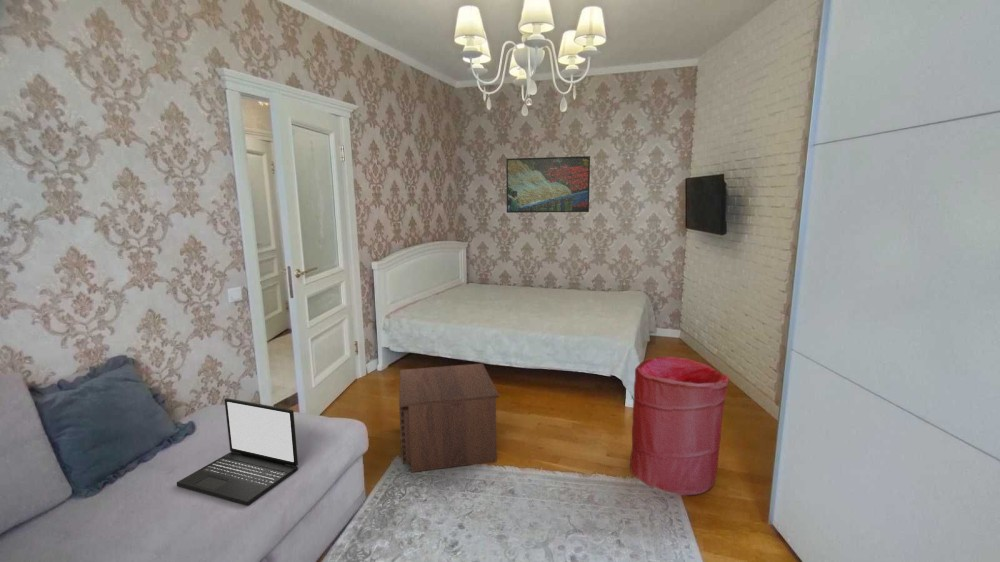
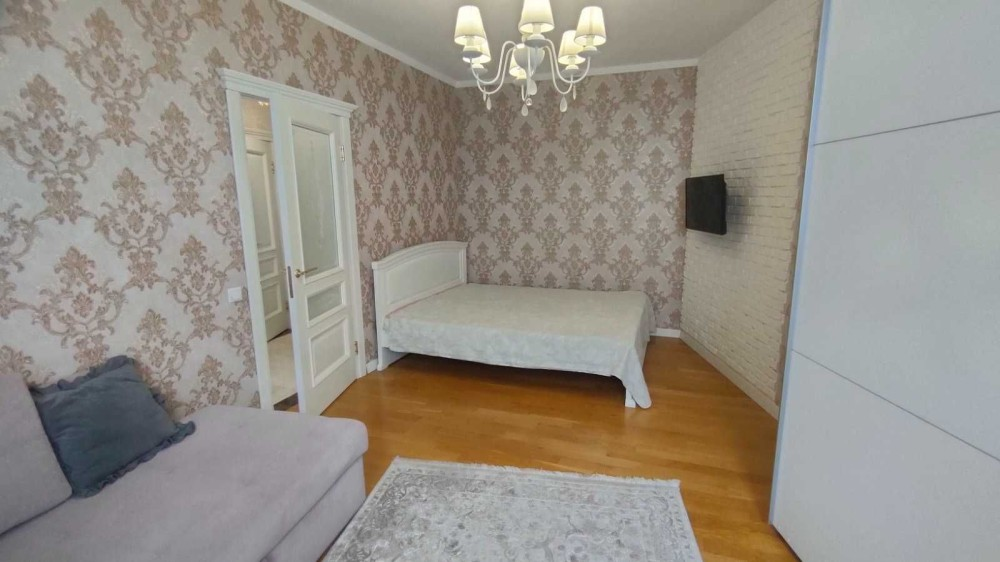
- nightstand [398,362,500,473]
- laptop [176,397,299,507]
- laundry hamper [629,356,730,496]
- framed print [505,155,591,214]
